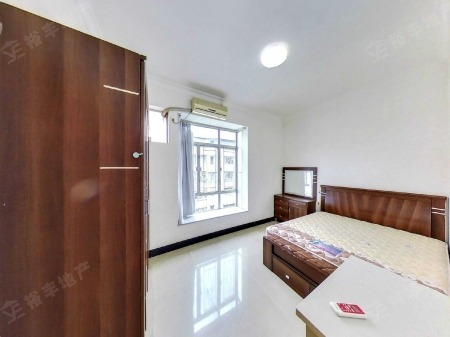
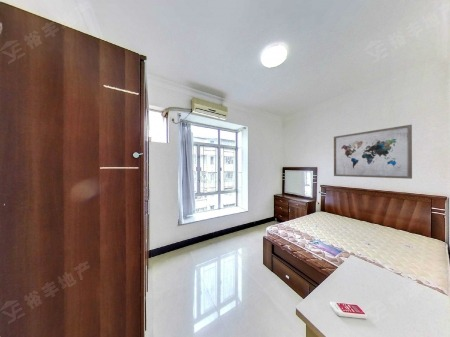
+ wall art [333,124,413,180]
